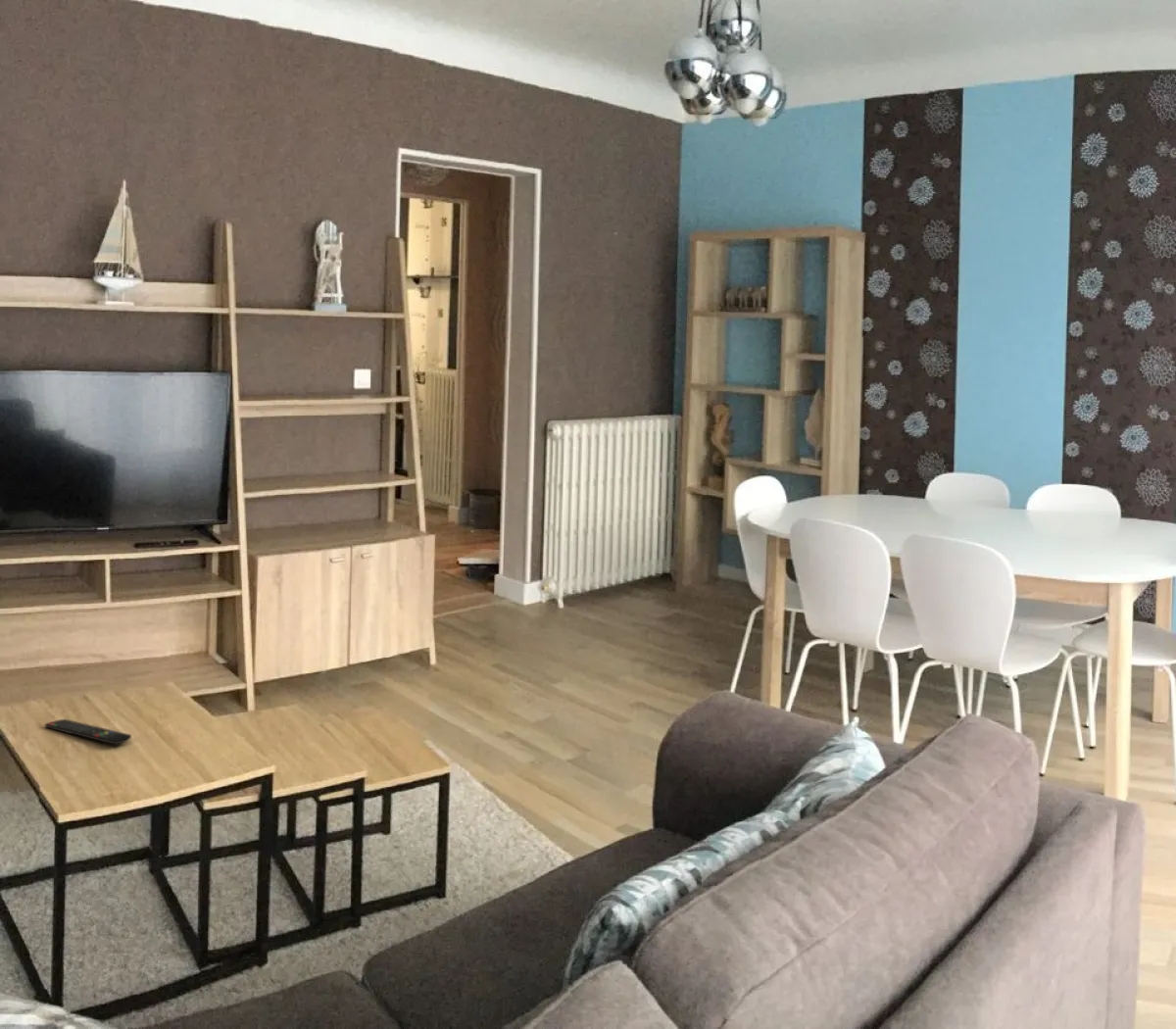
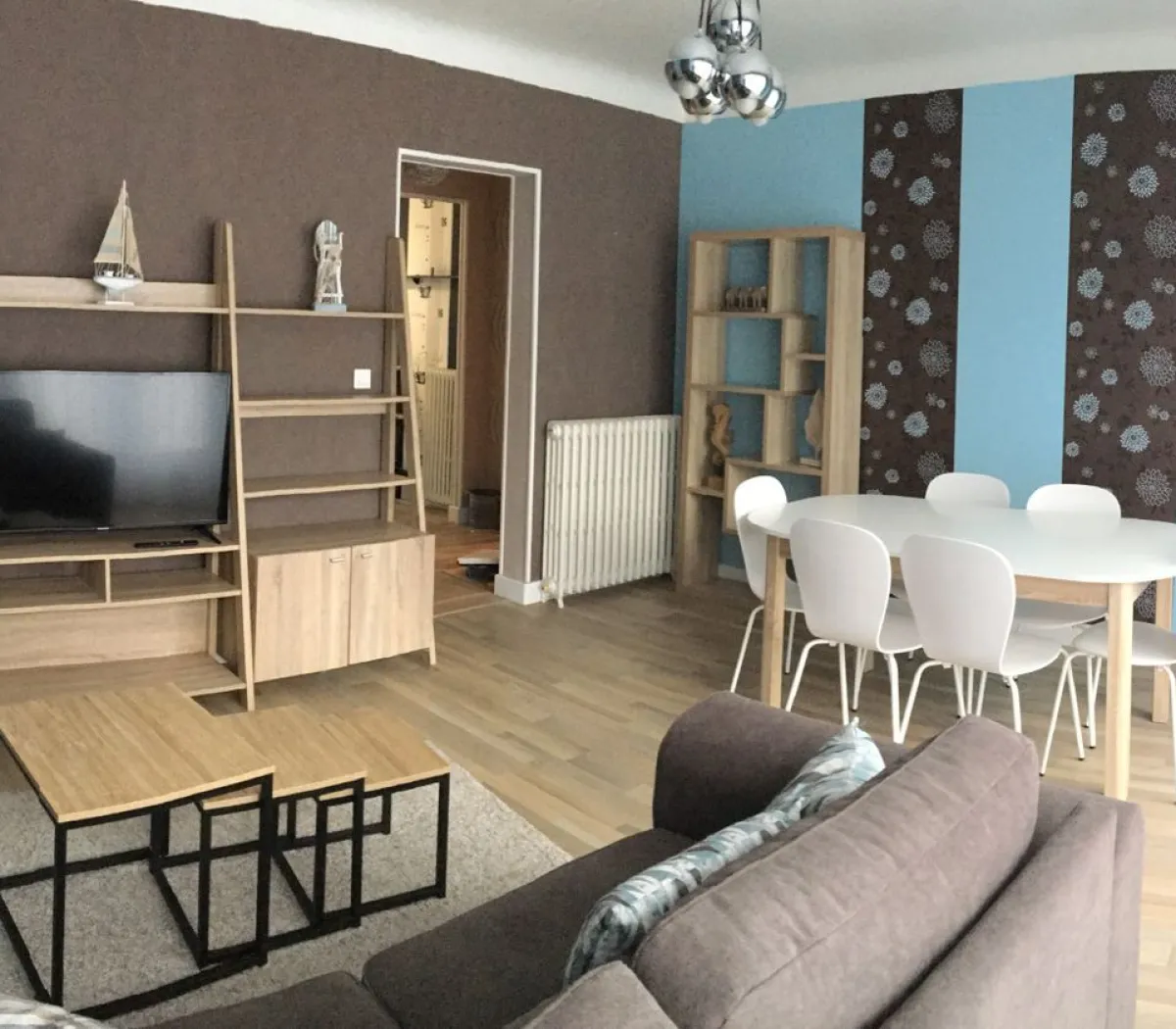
- remote control [44,718,132,746]
